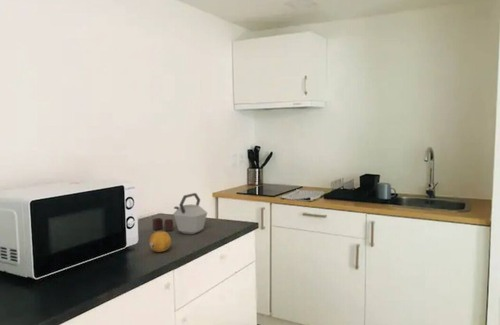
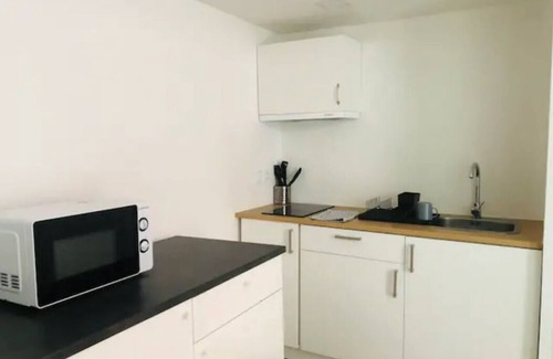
- kettle [152,192,208,235]
- fruit [148,230,172,253]
